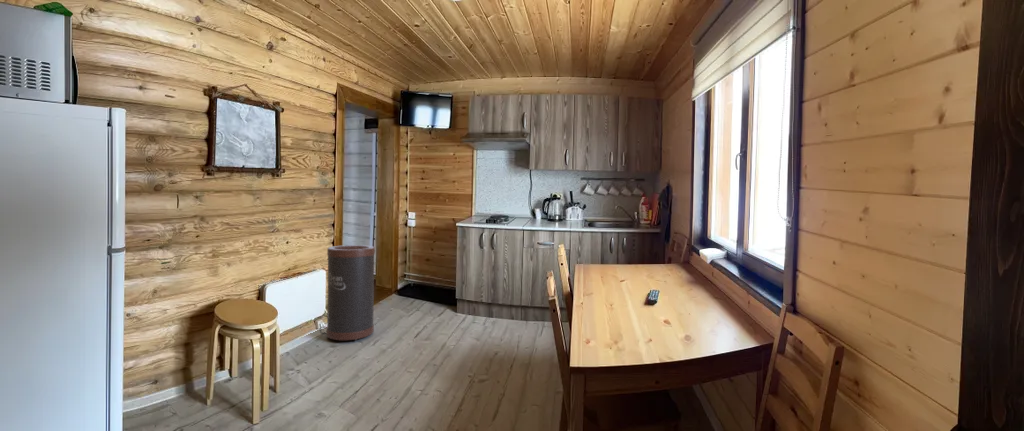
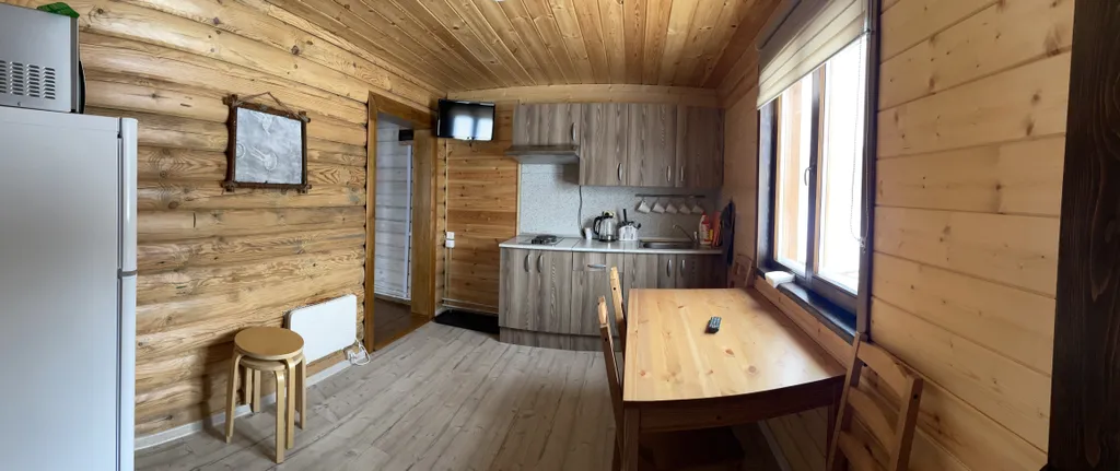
- trash can [326,244,376,342]
